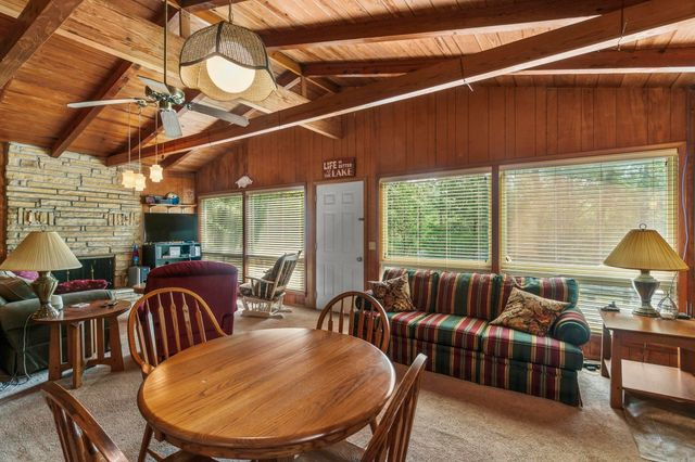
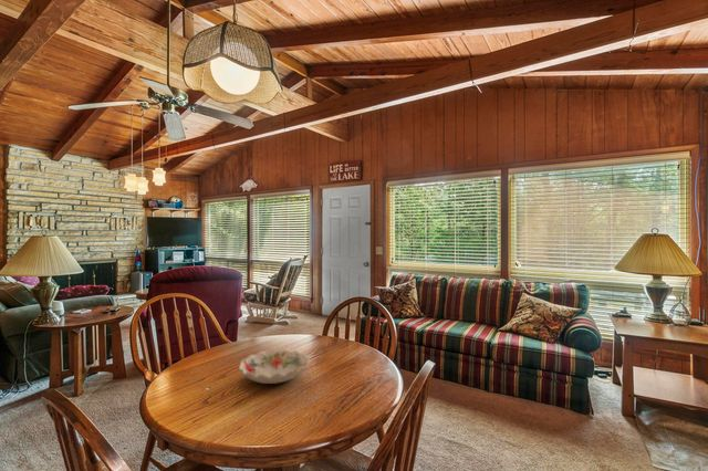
+ decorative bowl [238,348,311,385]
